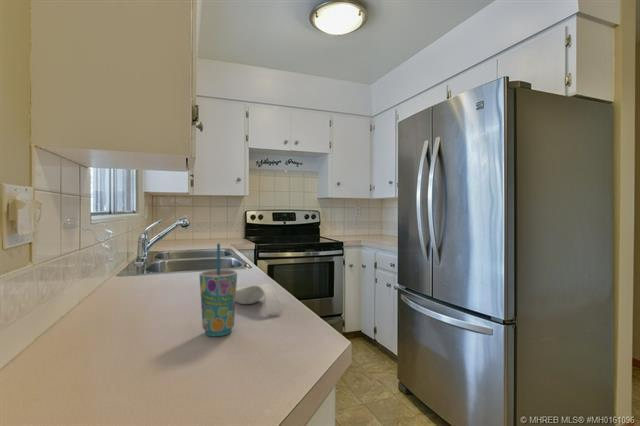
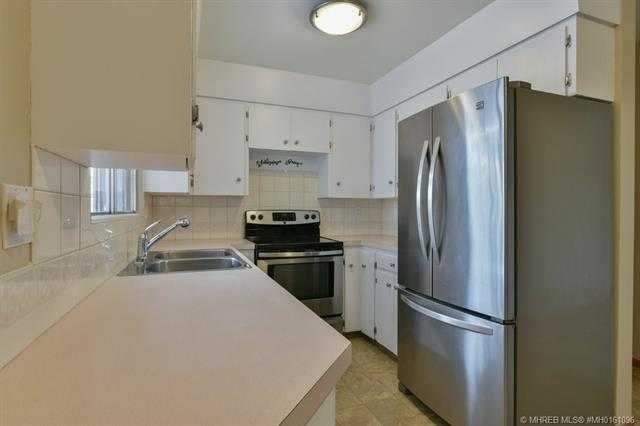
- cup [199,243,238,337]
- spoon rest [236,282,283,316]
